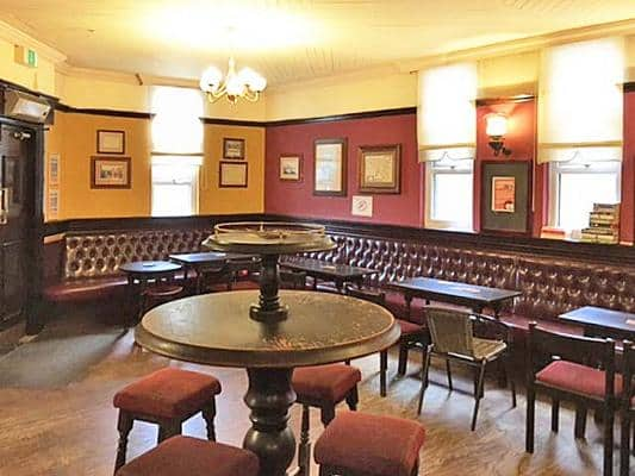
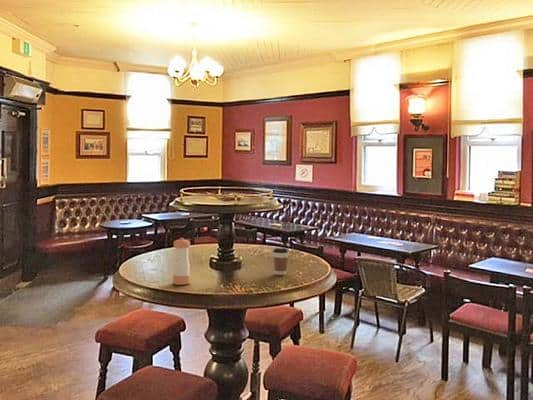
+ coffee cup [272,247,290,276]
+ pepper shaker [172,237,191,286]
